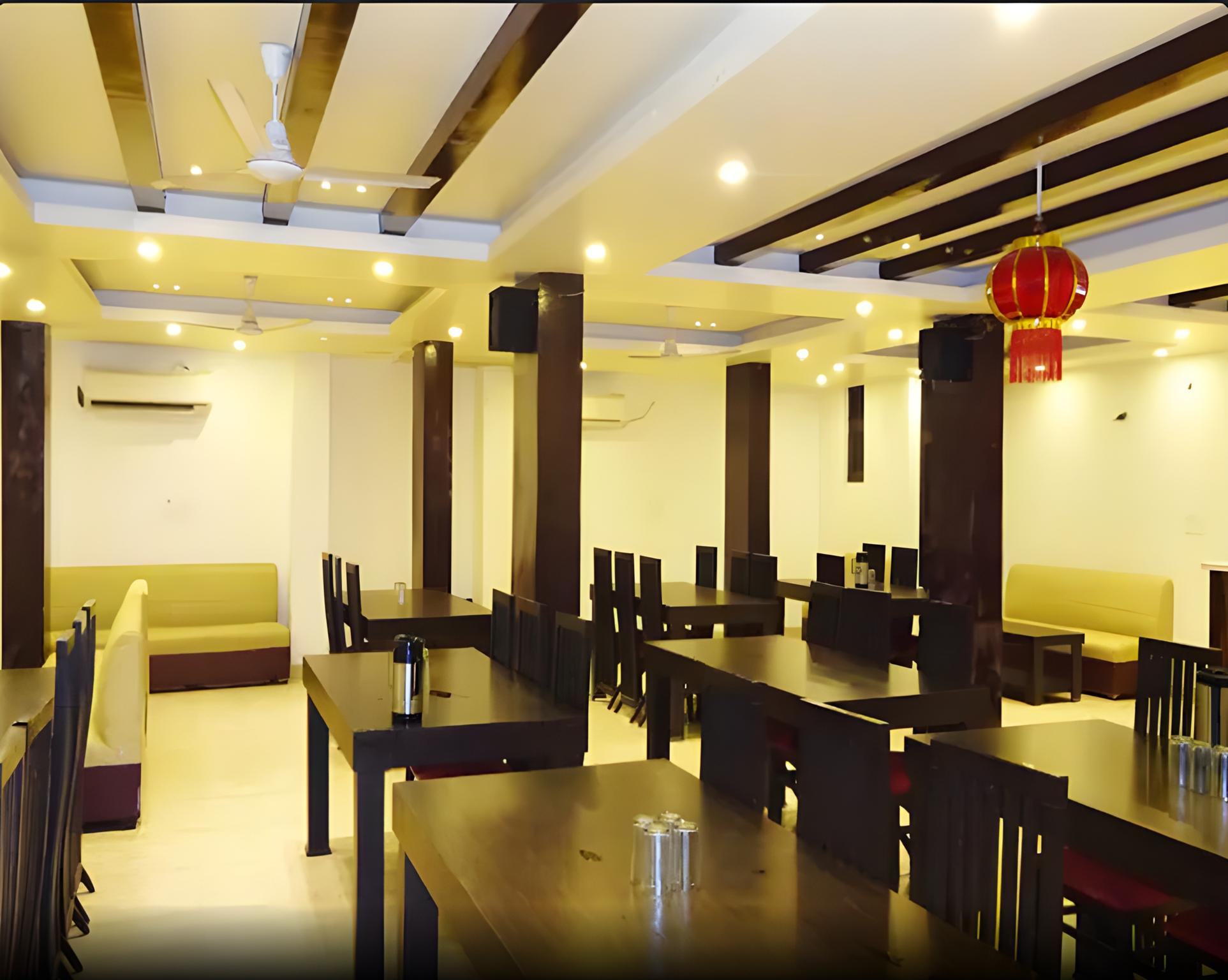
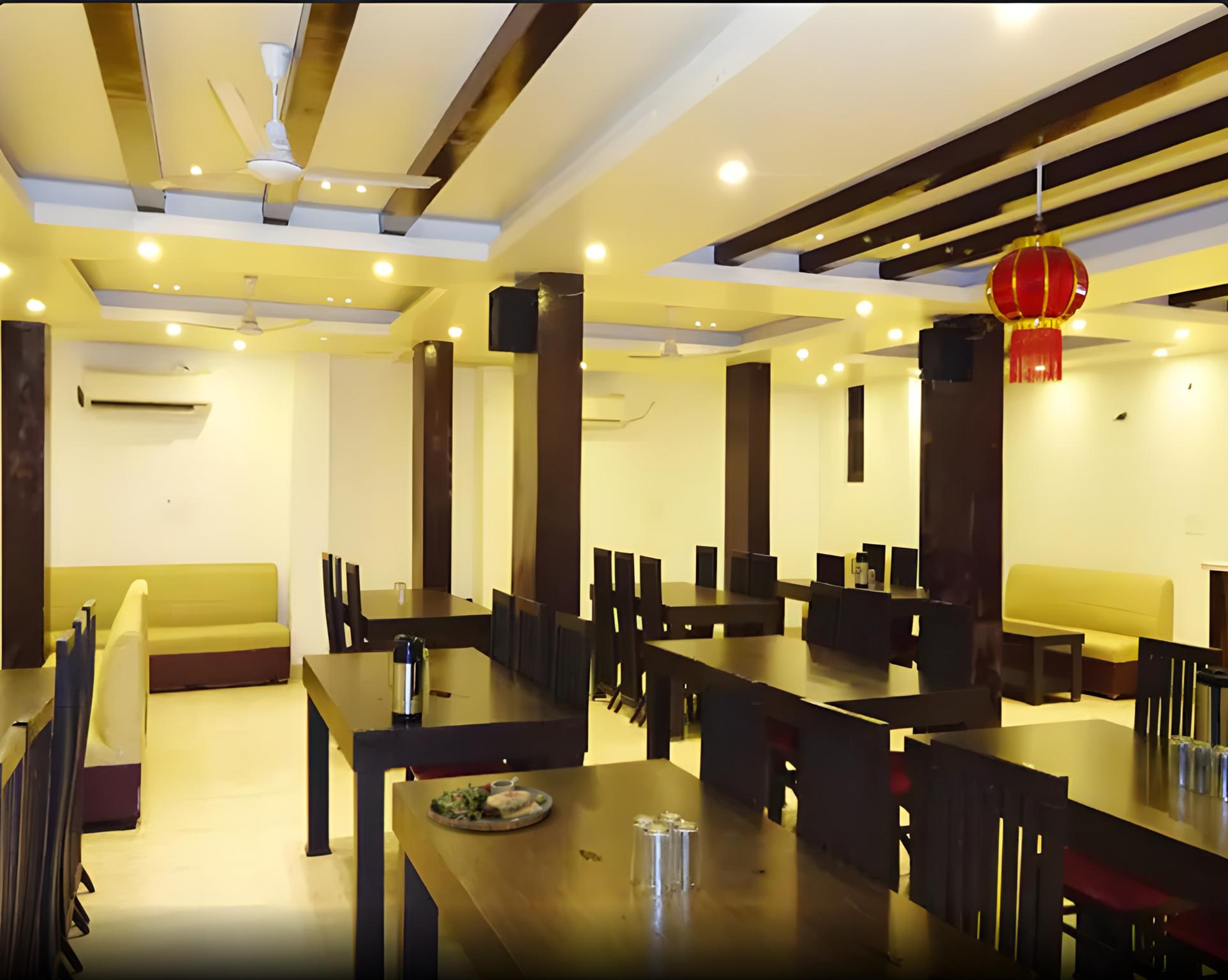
+ dinner plate [427,776,554,831]
